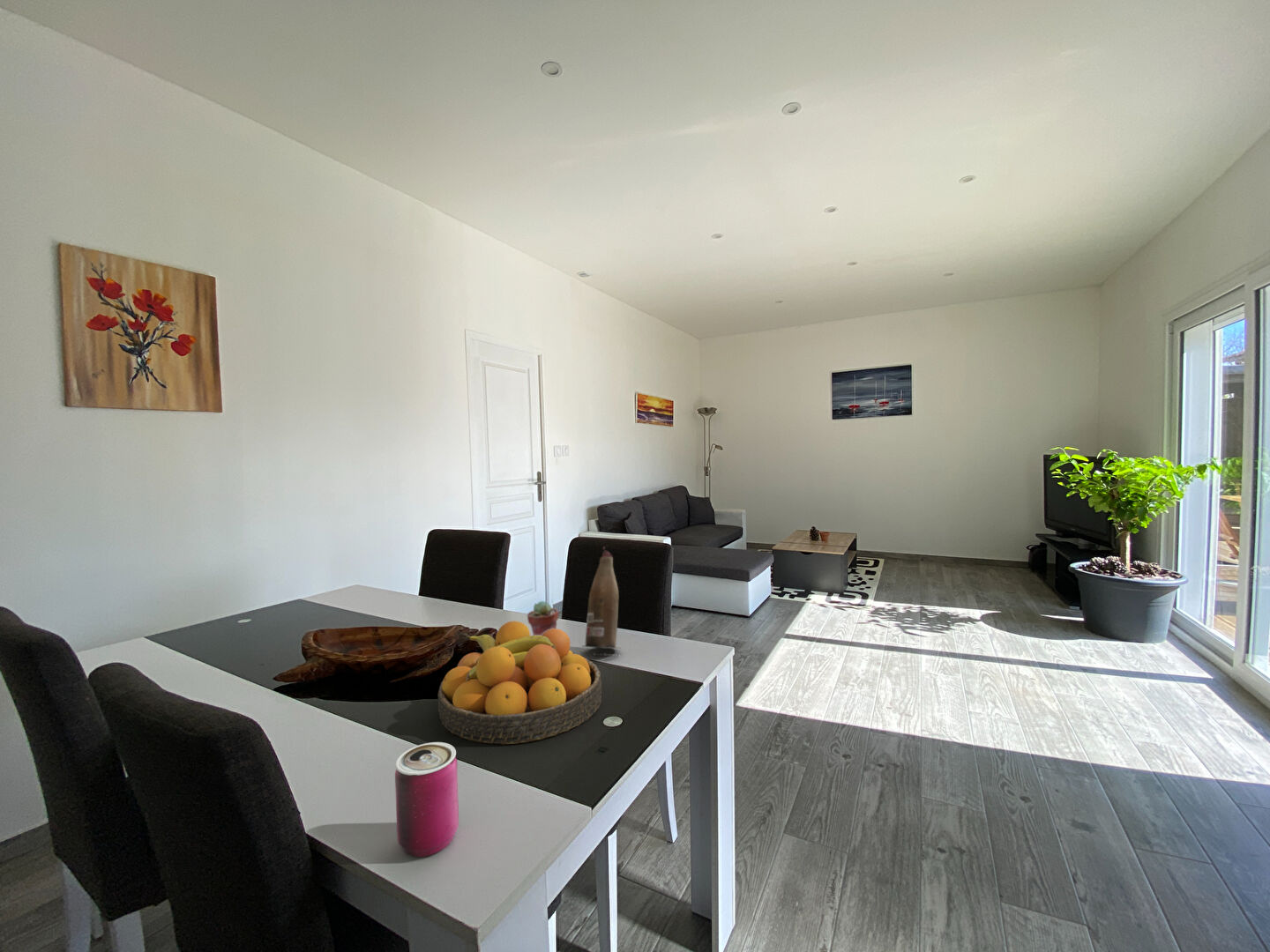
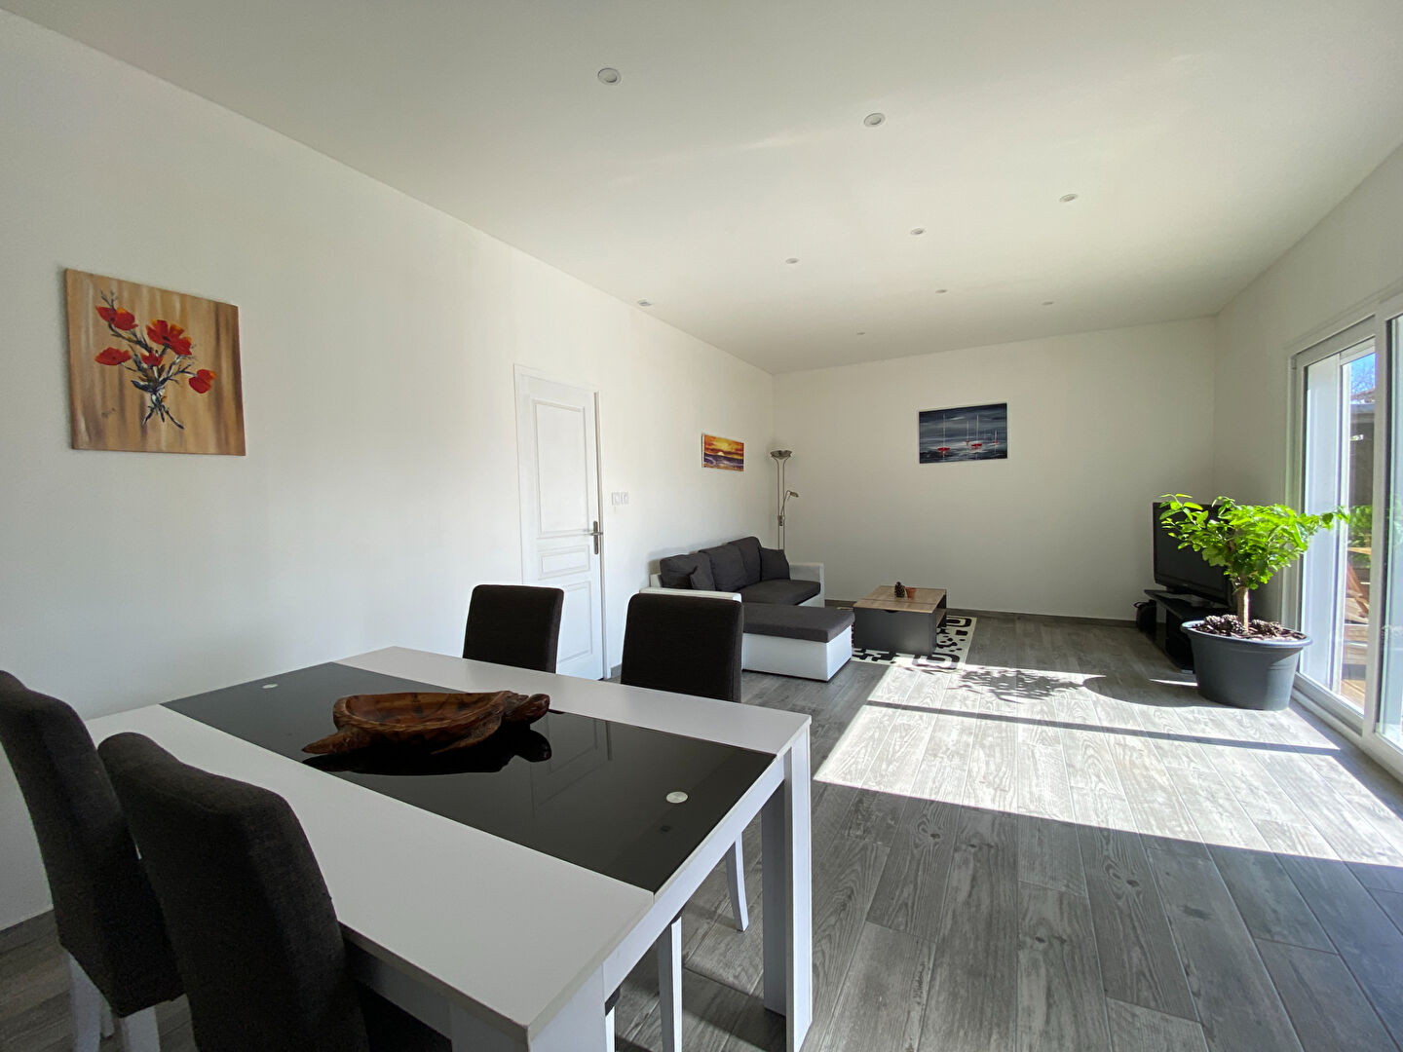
- can [394,741,459,858]
- potted succulent [527,600,559,636]
- wine bottle [580,545,622,658]
- fruit bowl [437,621,602,745]
